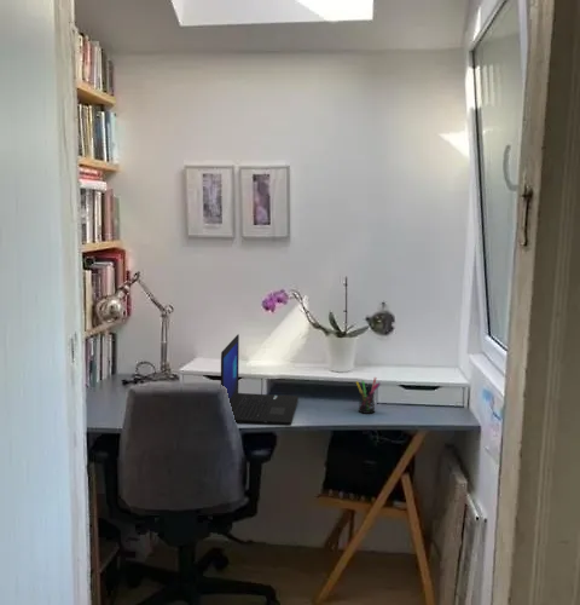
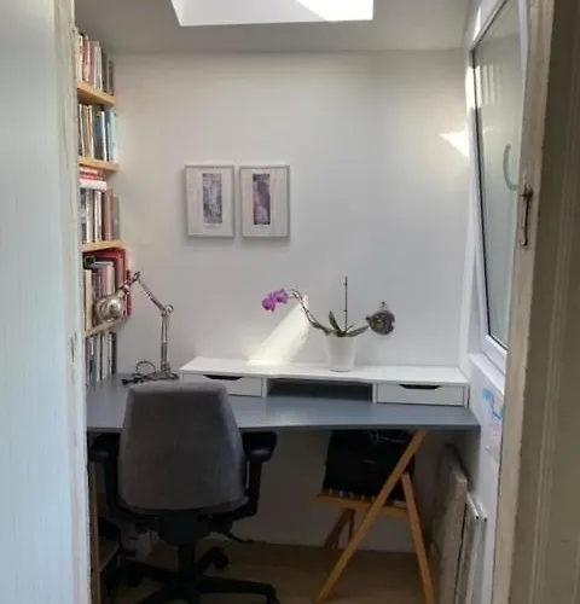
- pen holder [355,376,382,415]
- laptop [220,333,300,426]
